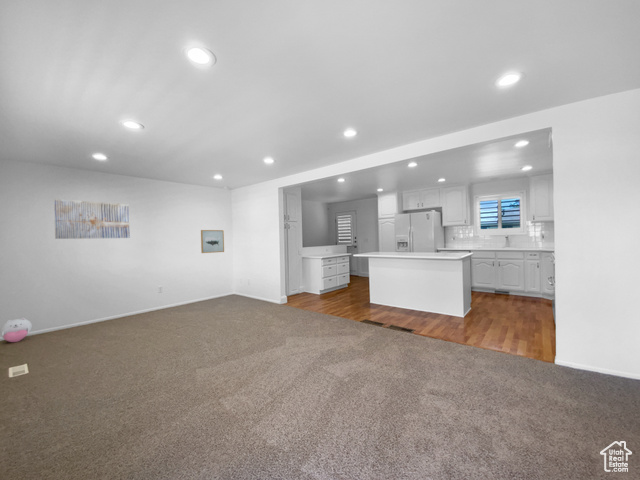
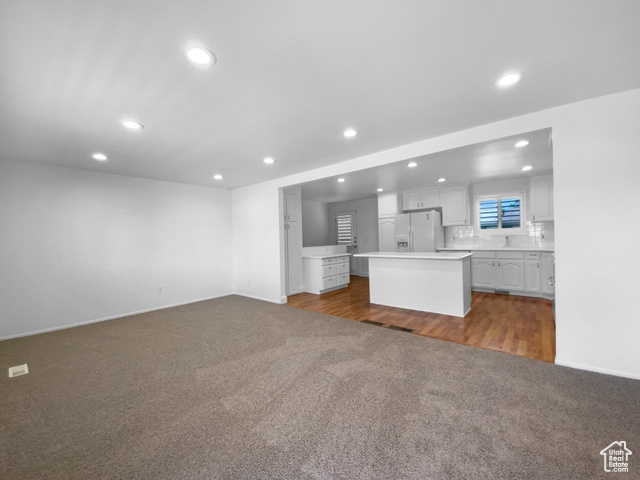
- wall art [200,229,225,254]
- wall art [53,198,131,240]
- plush toy [0,317,33,343]
